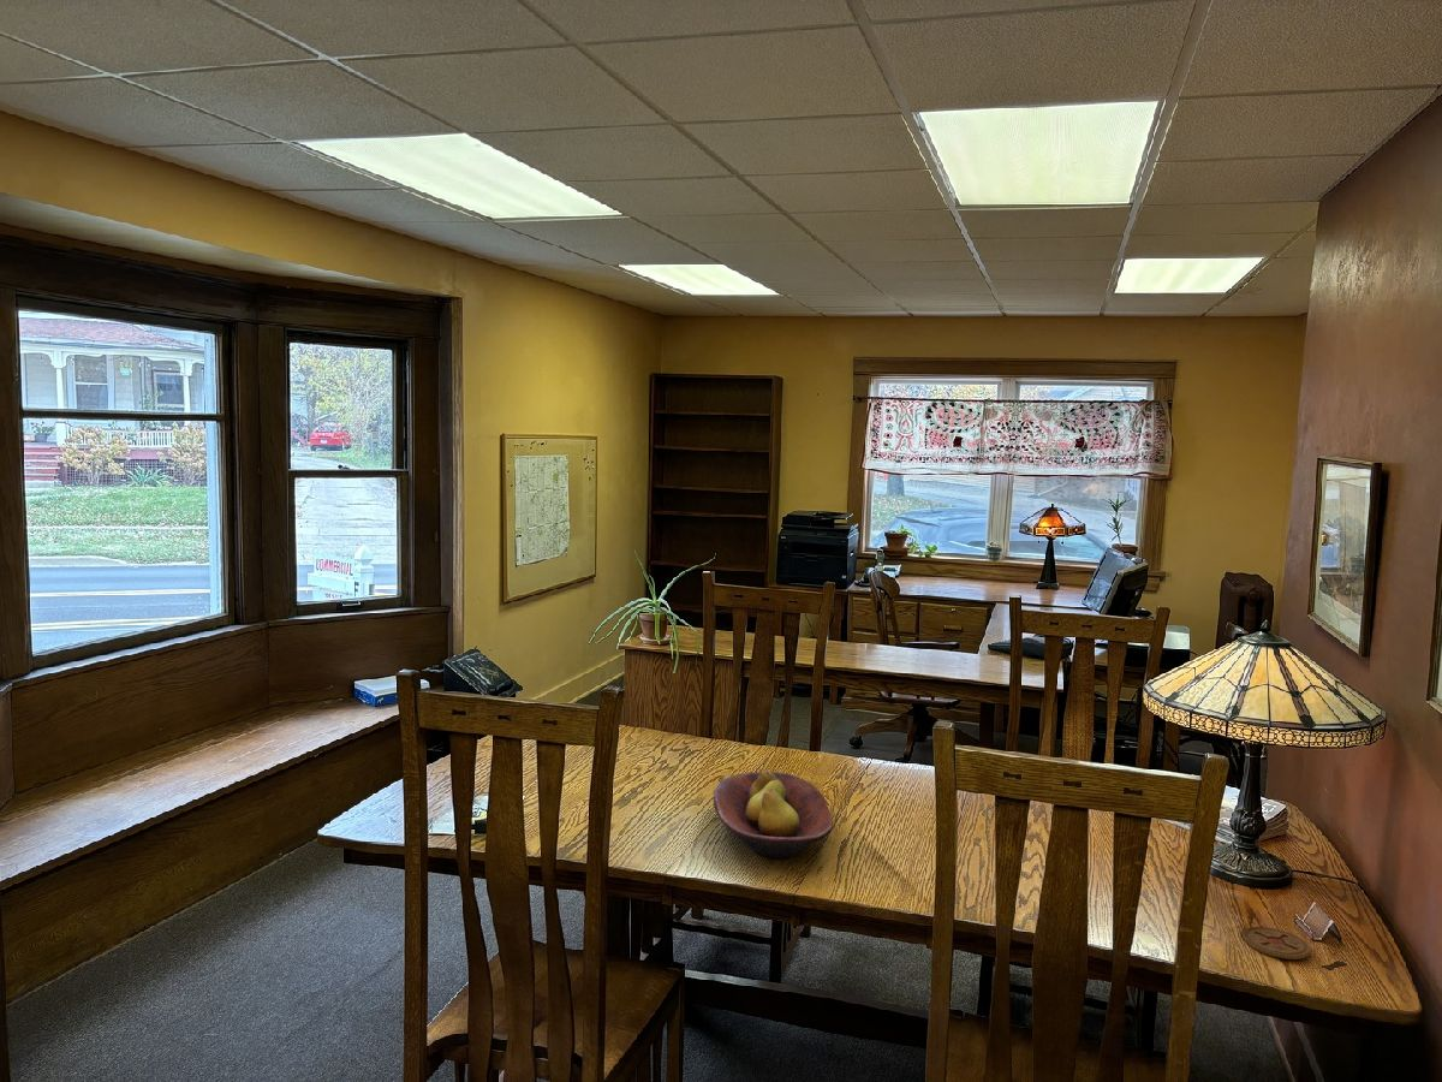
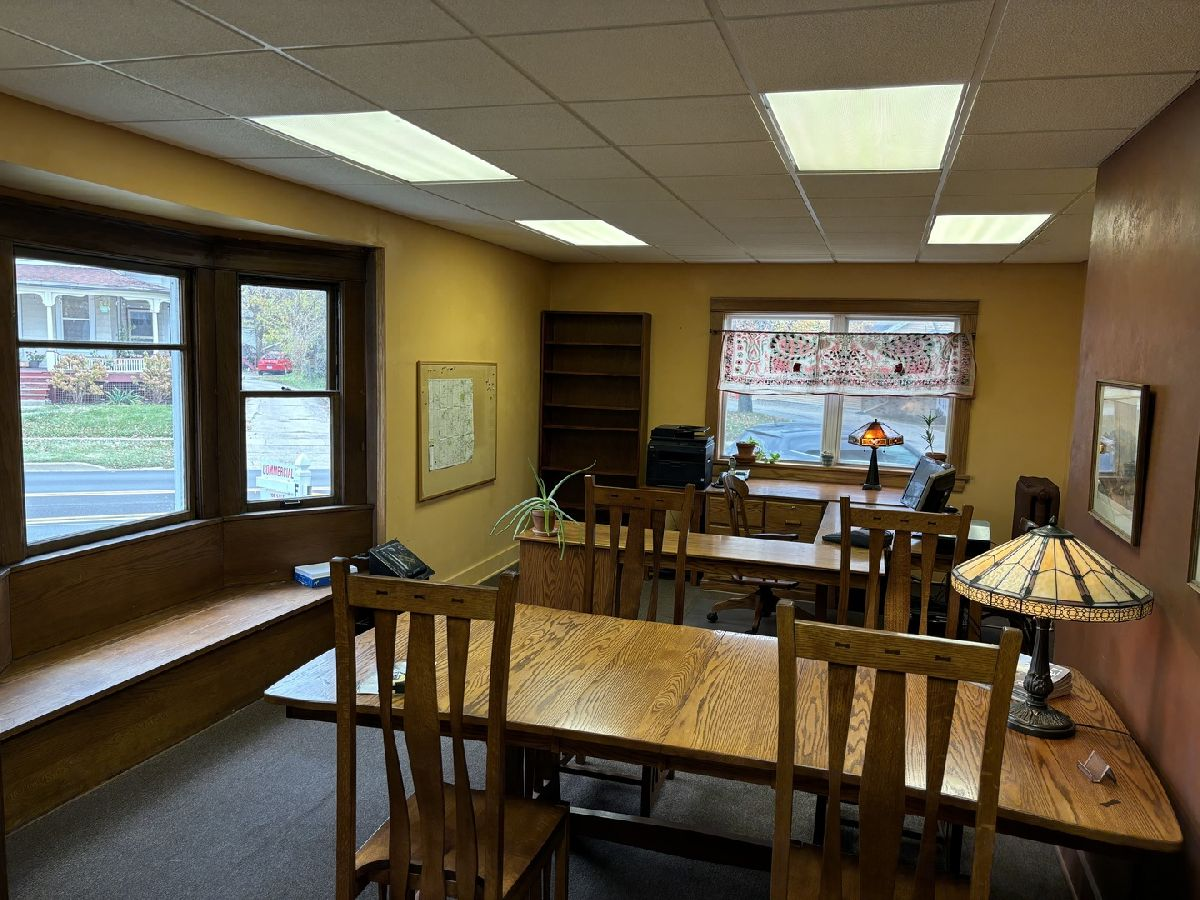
- coaster [1241,926,1311,961]
- fruit bowl [713,769,834,860]
